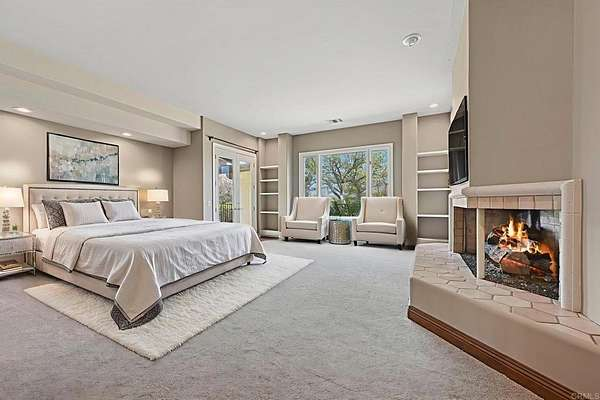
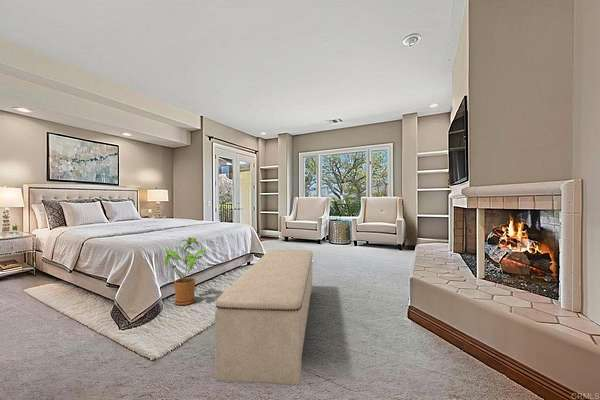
+ house plant [164,236,209,306]
+ bench [214,249,314,386]
